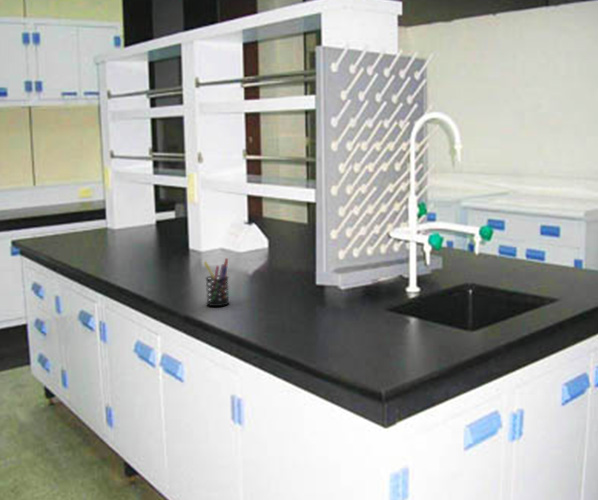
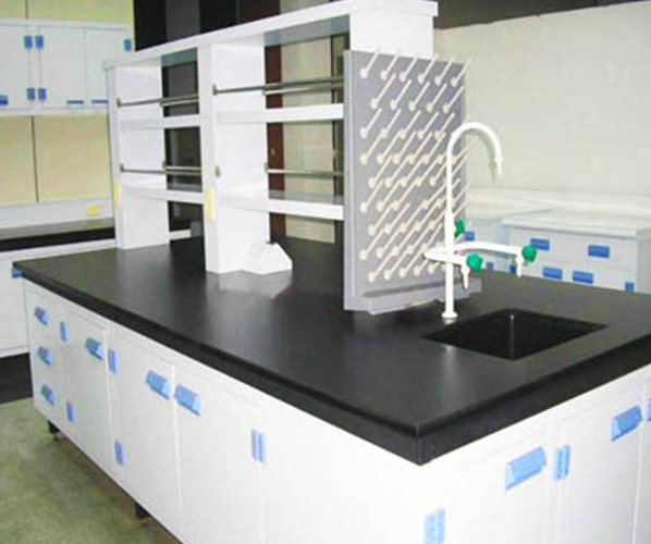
- pen holder [203,257,230,307]
